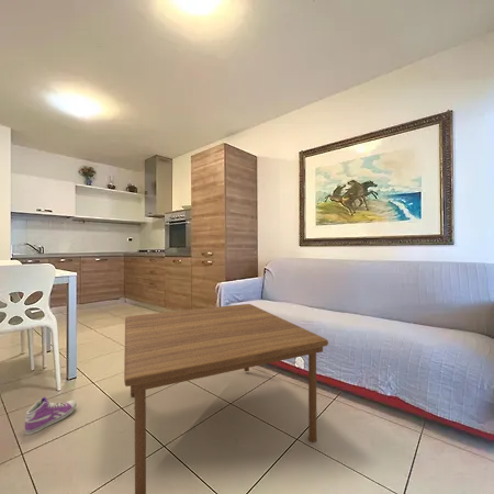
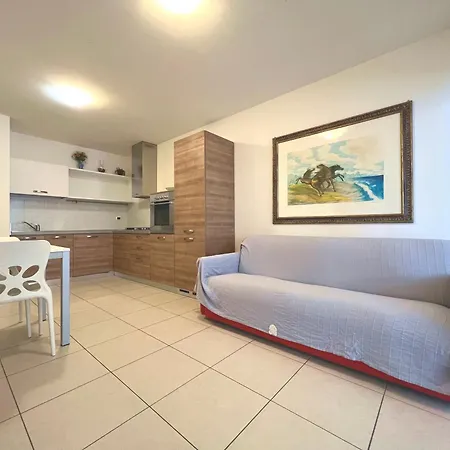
- coffee table [123,303,329,494]
- sneaker [24,396,78,436]
